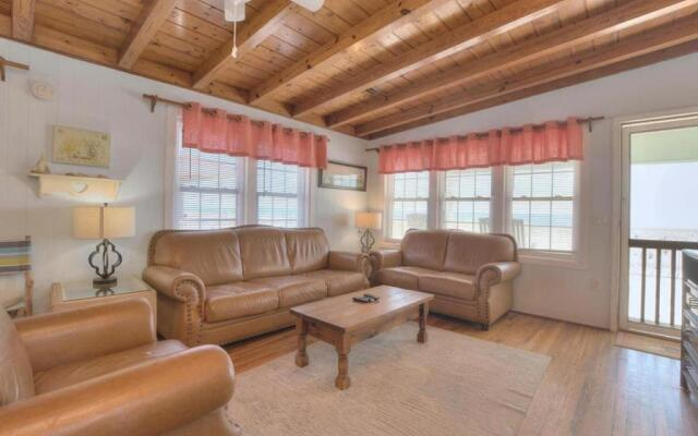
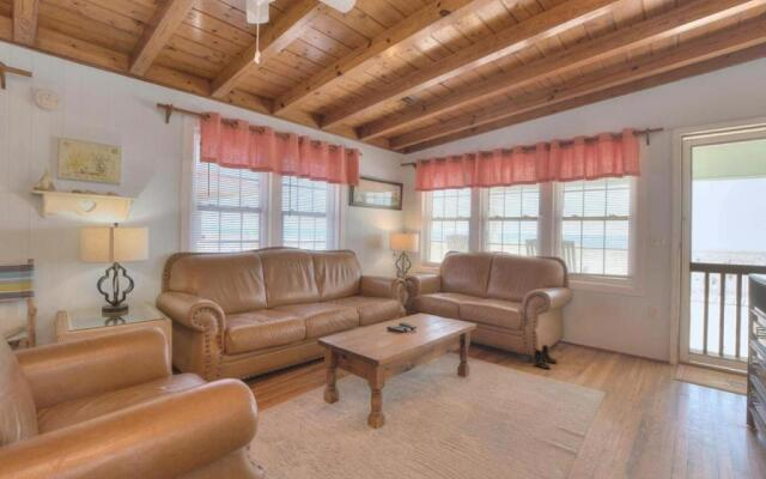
+ boots [533,344,559,370]
